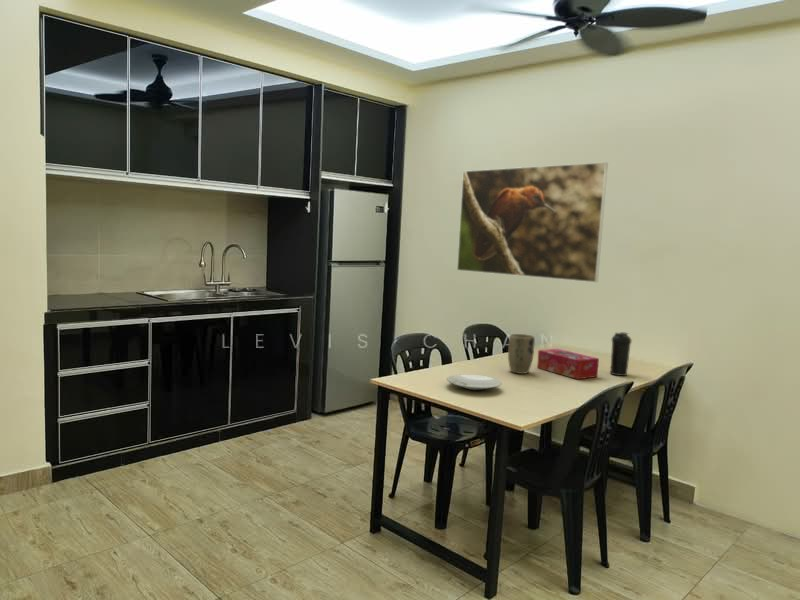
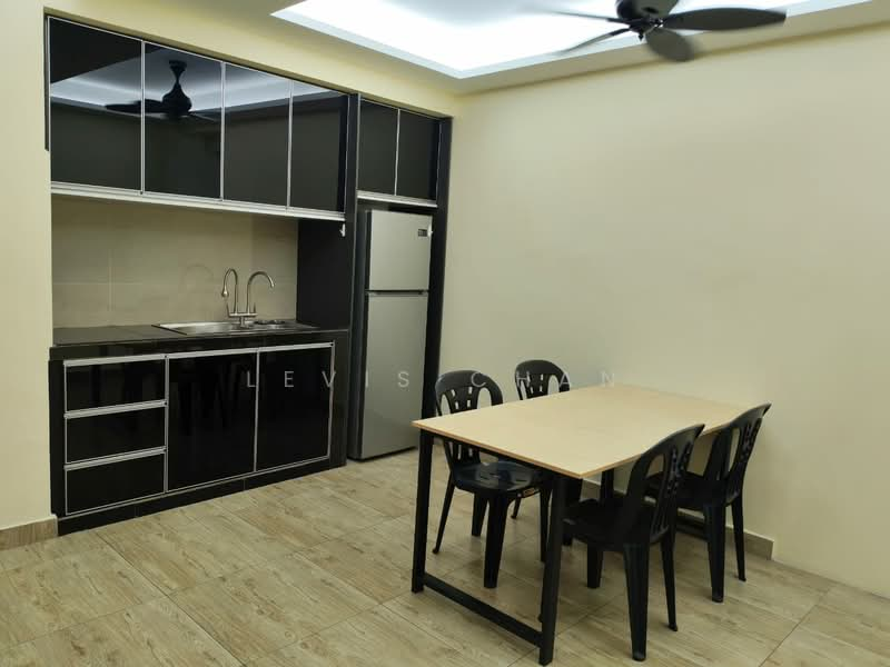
- water bottle [609,331,633,377]
- tissue box [536,348,600,380]
- plant pot [507,333,536,375]
- plate [446,373,503,391]
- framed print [456,161,609,283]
